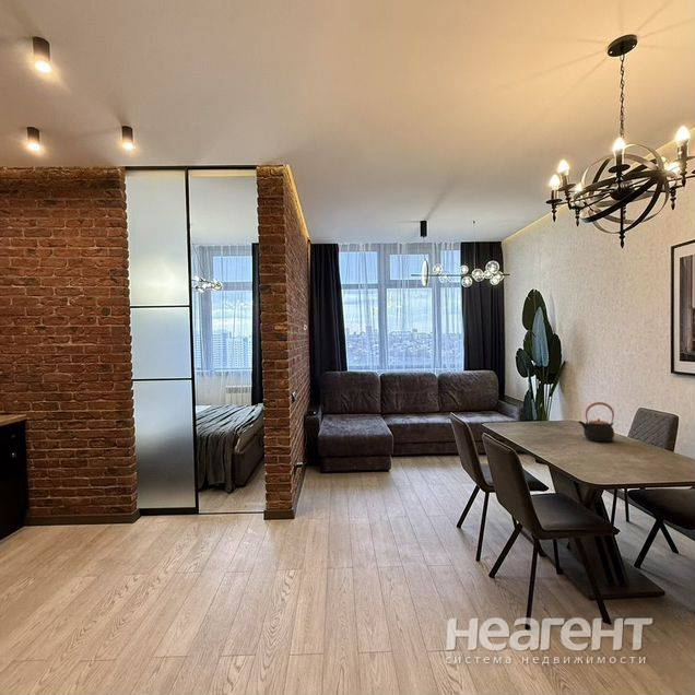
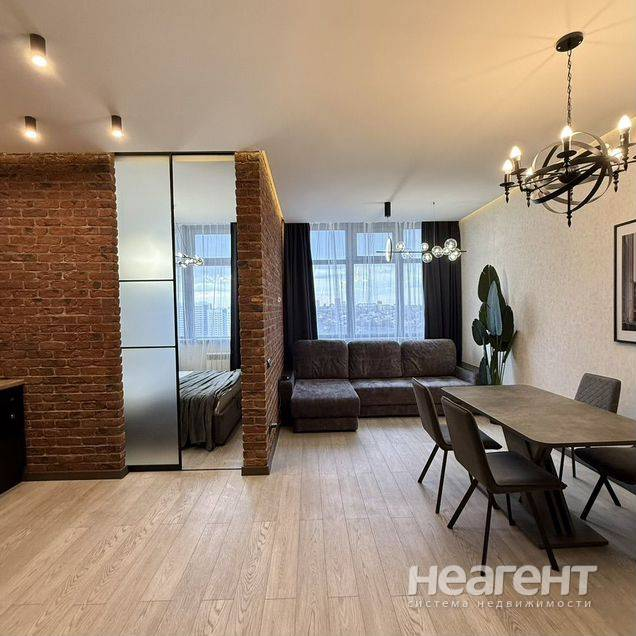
- teapot [577,401,615,444]
